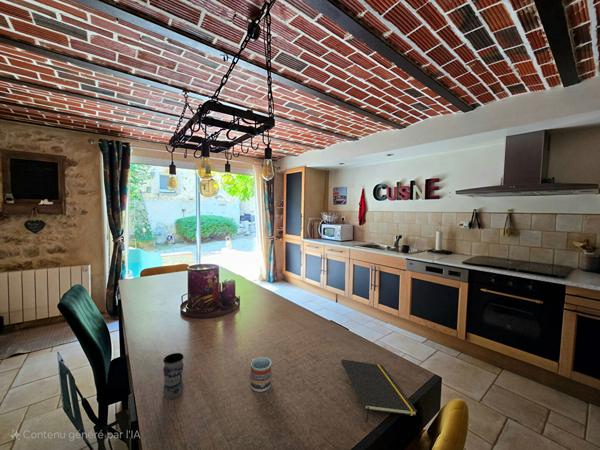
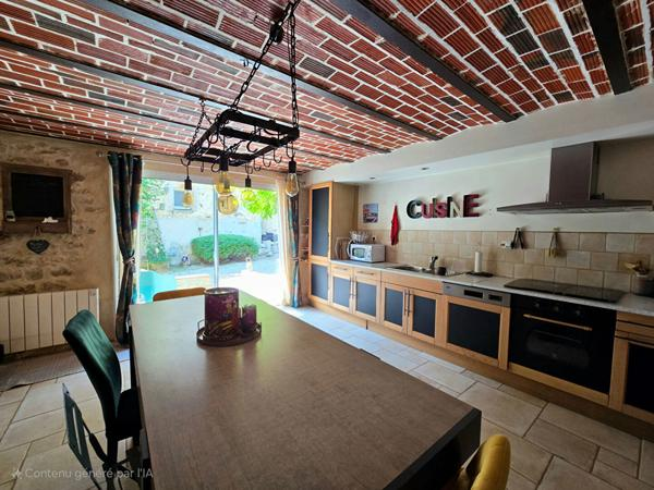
- jar [162,352,185,400]
- cup [249,356,273,393]
- notepad [340,358,418,423]
